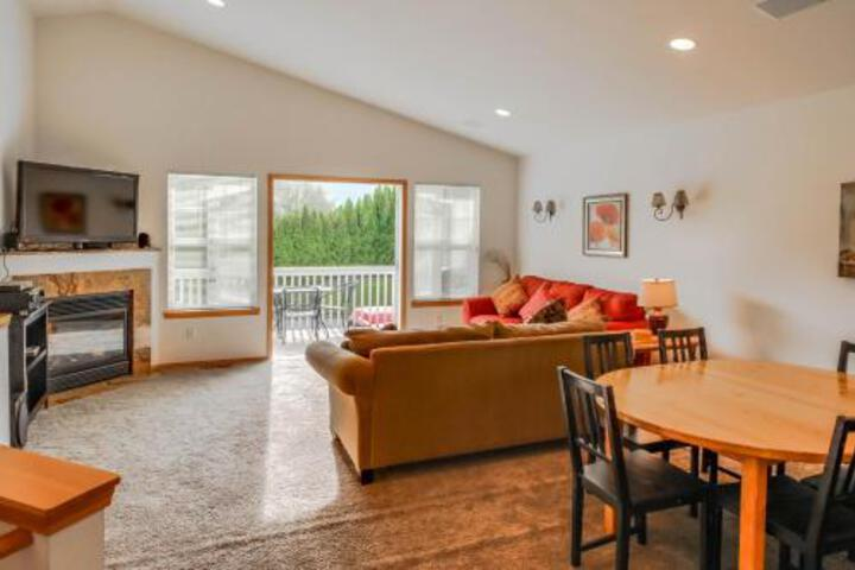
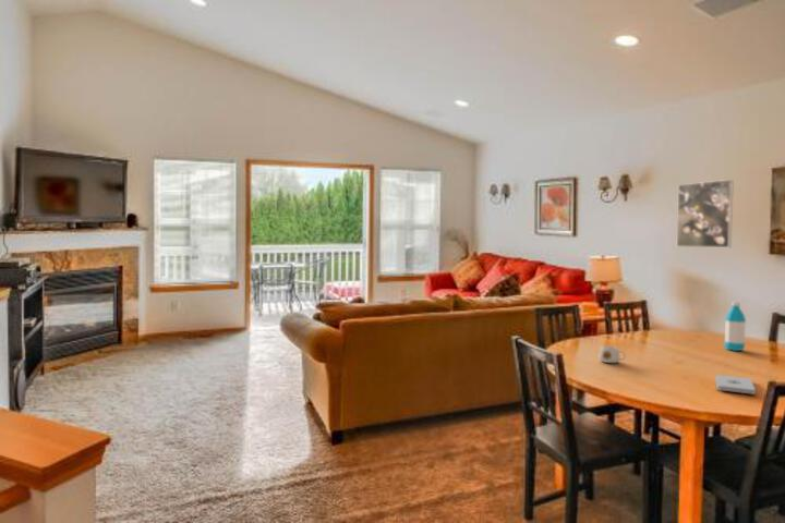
+ mug [597,344,627,364]
+ water bottle [723,301,747,352]
+ notepad [715,374,757,396]
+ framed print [676,179,735,248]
